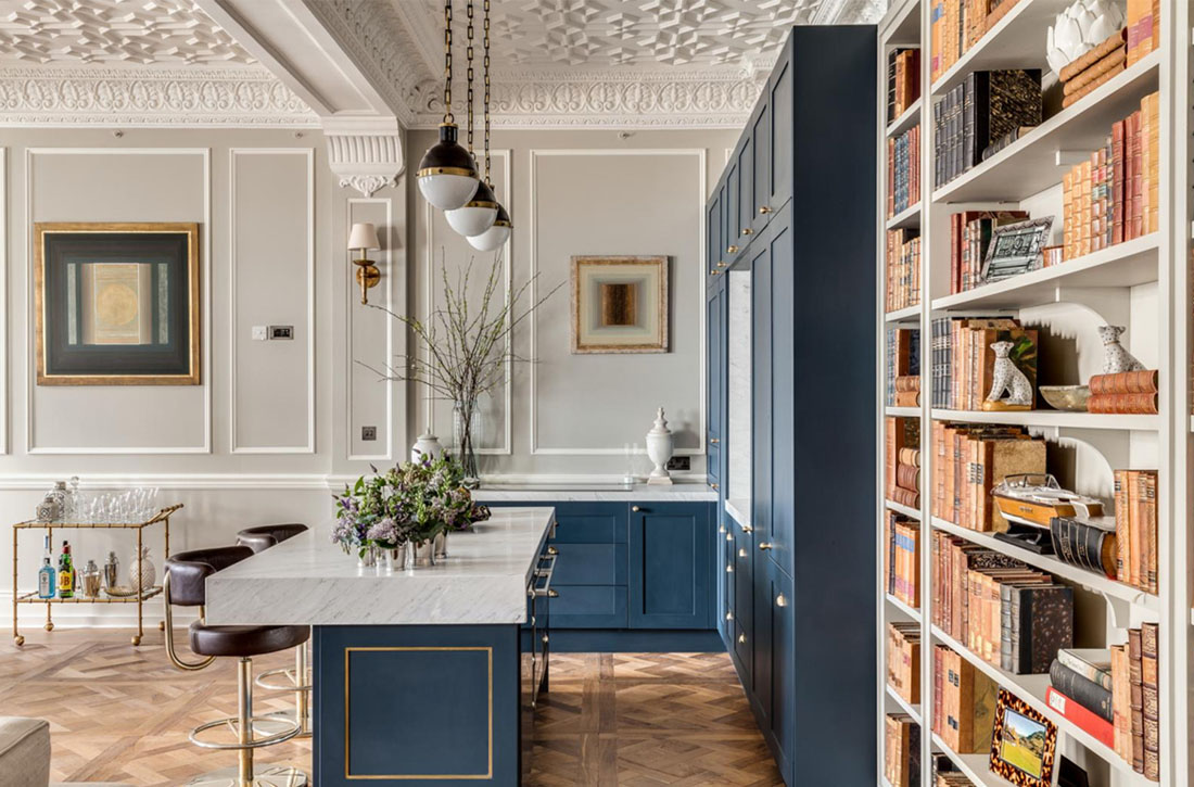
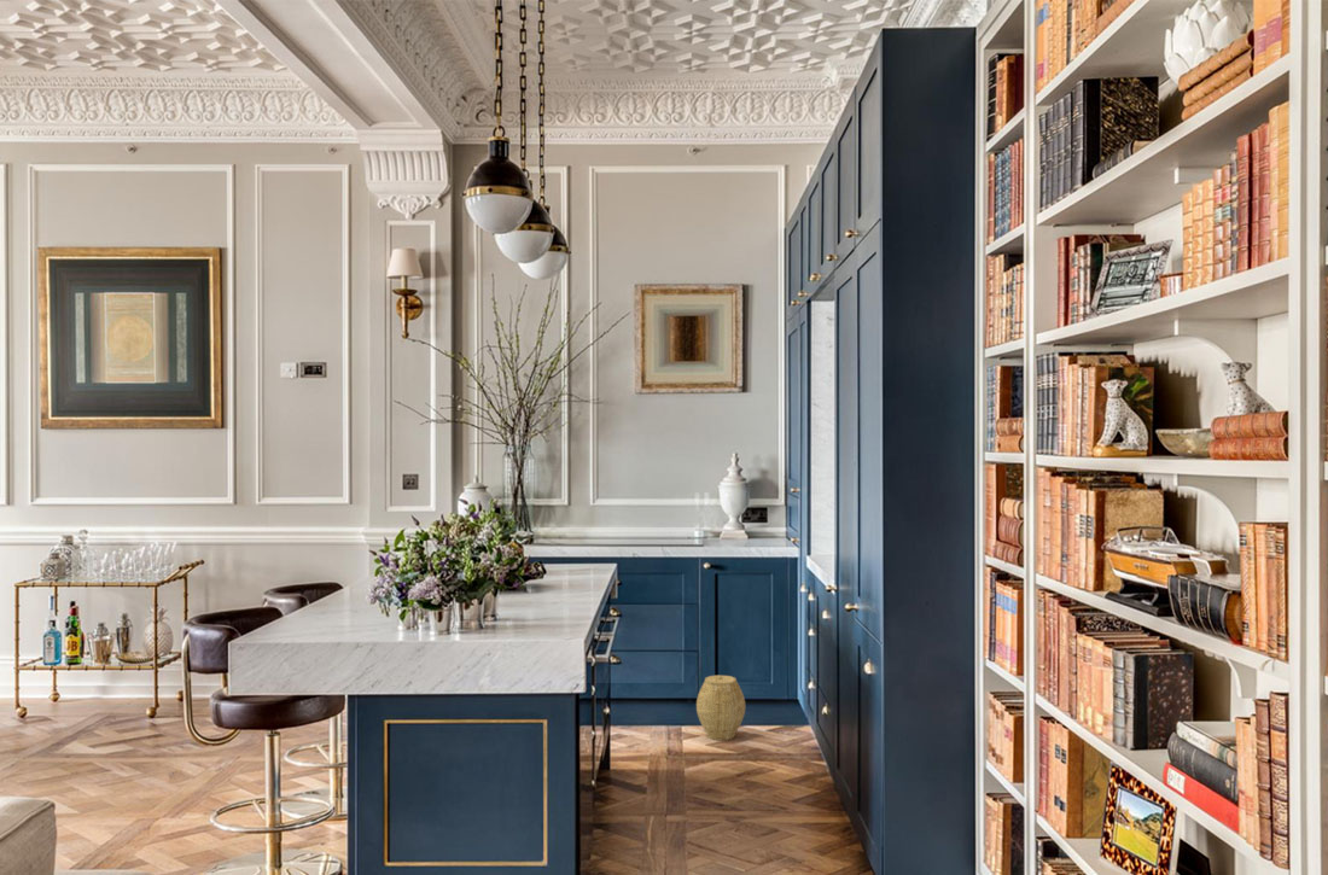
+ woven basket [695,675,746,741]
